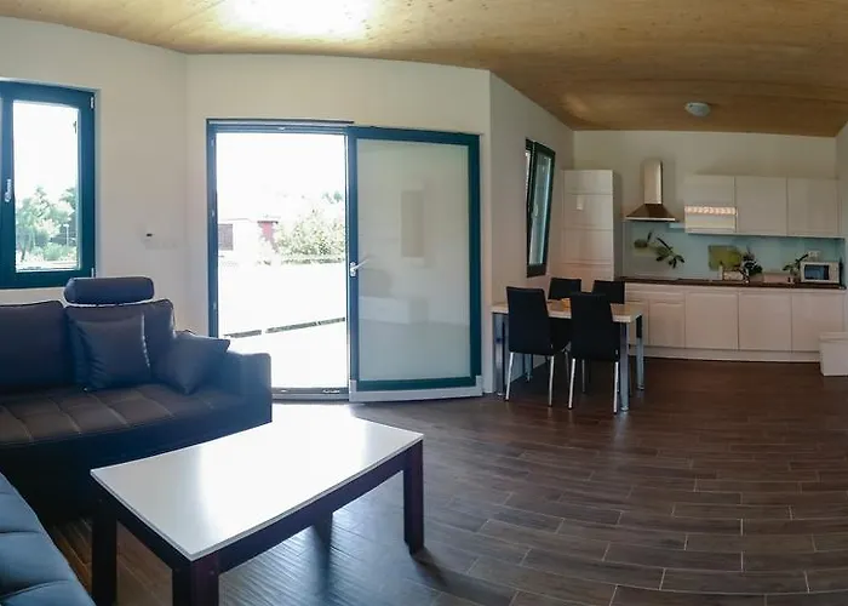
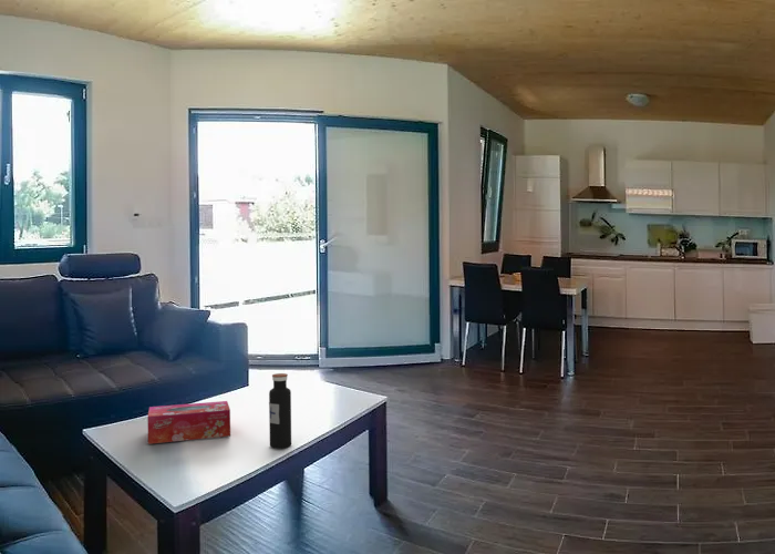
+ tissue box [146,400,231,445]
+ water bottle [268,372,292,450]
